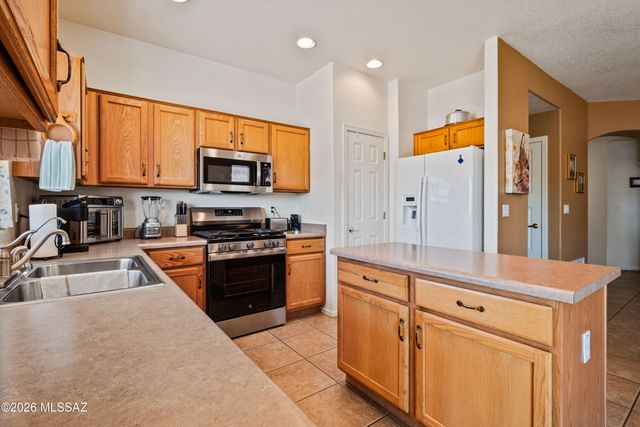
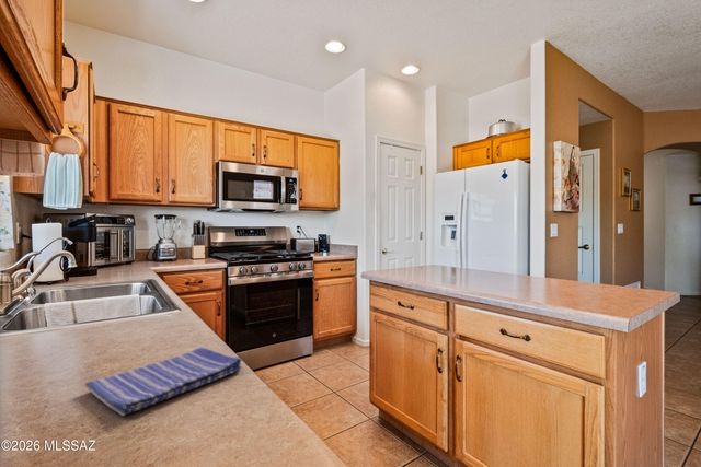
+ dish towel [83,347,243,417]
